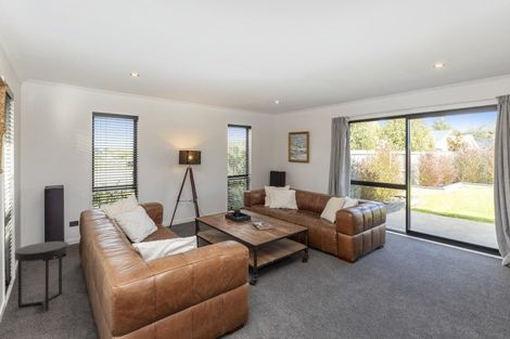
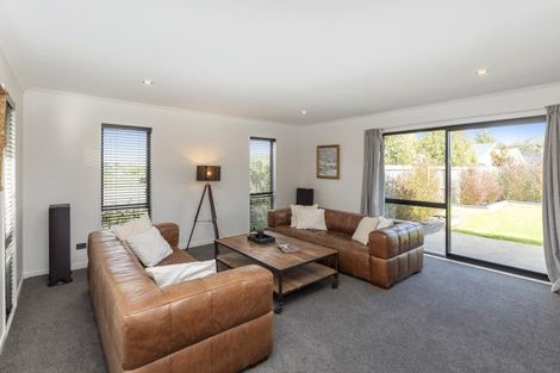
- side table [14,240,69,312]
